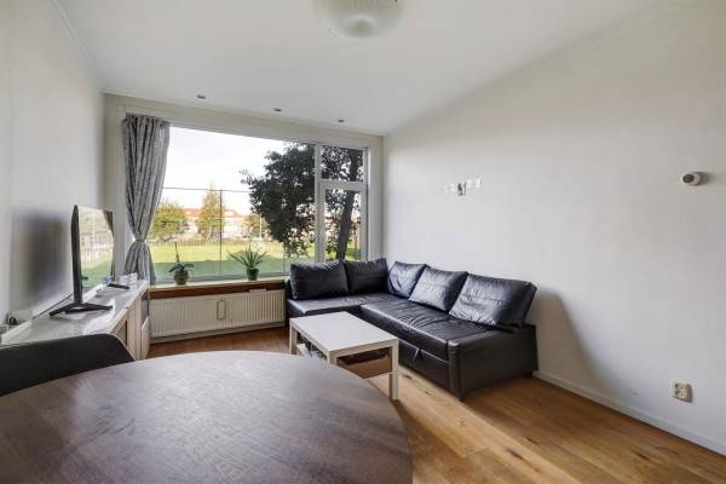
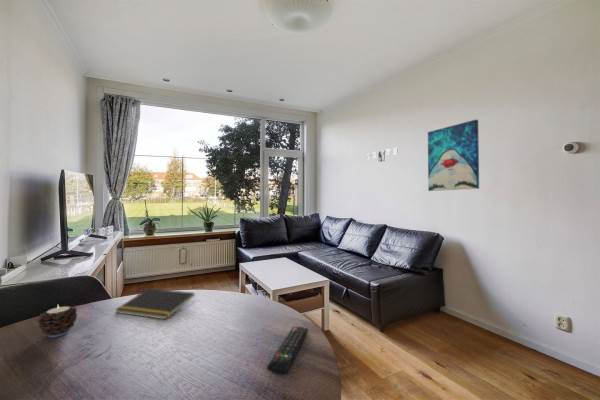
+ candle [37,305,78,338]
+ remote control [266,326,309,375]
+ wall art [427,119,480,192]
+ notepad [114,287,196,320]
